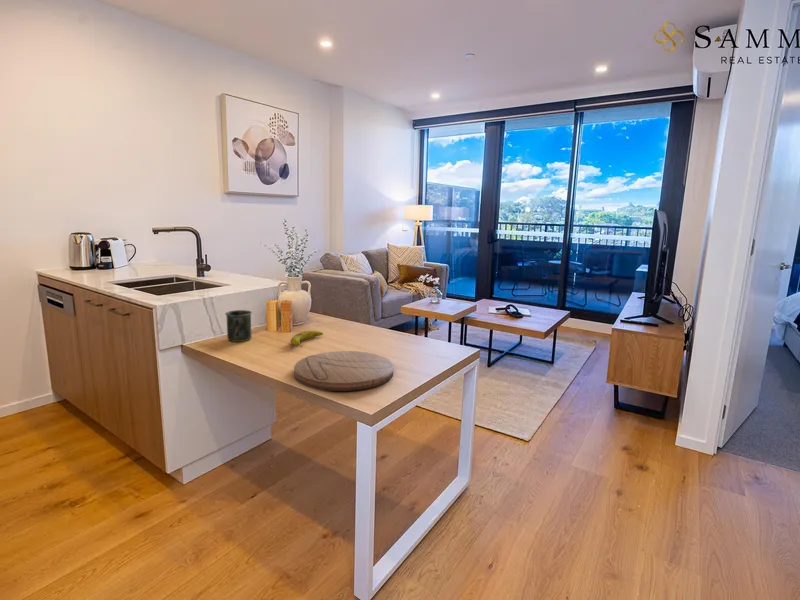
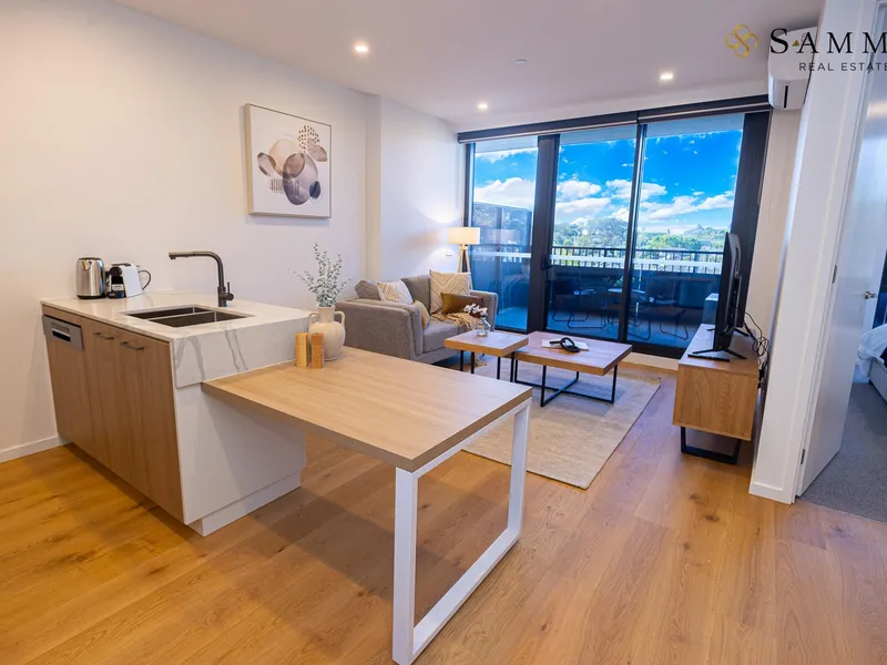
- fruit [290,330,324,348]
- mug [224,309,253,343]
- cutting board [293,350,394,392]
